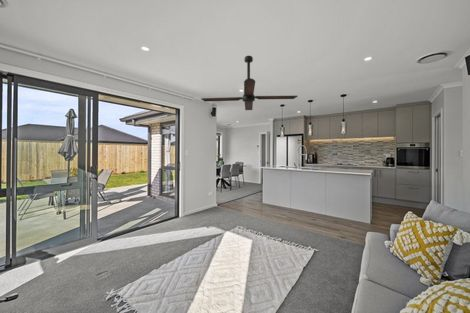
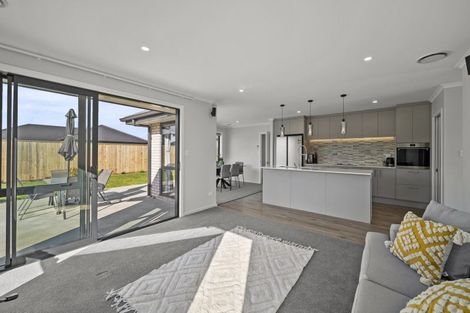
- ceiling fan [200,55,298,111]
